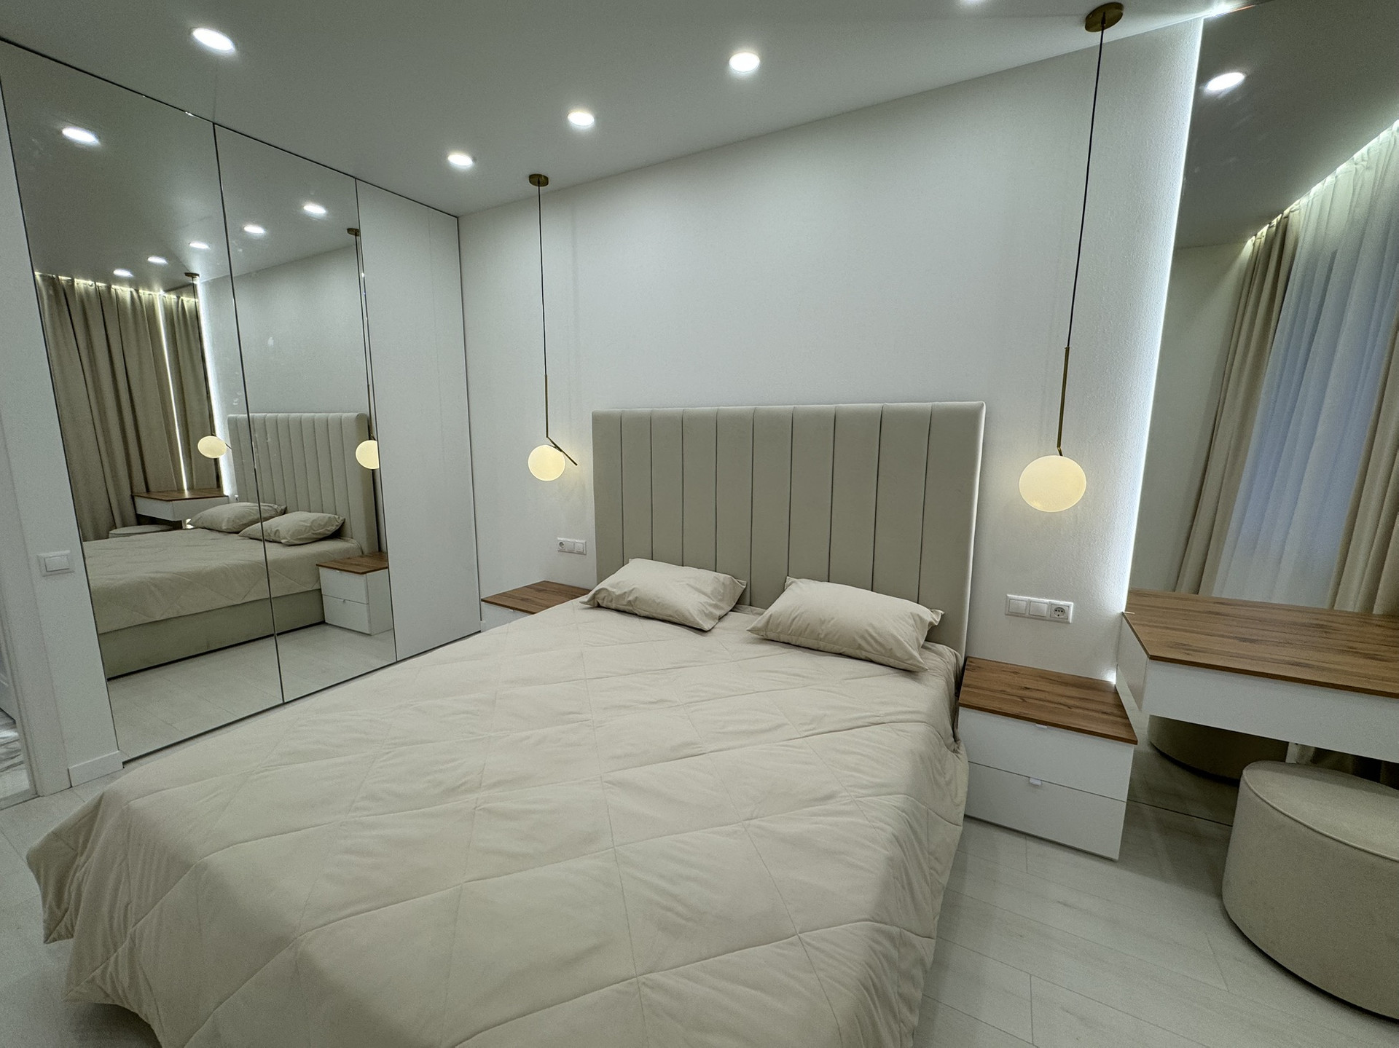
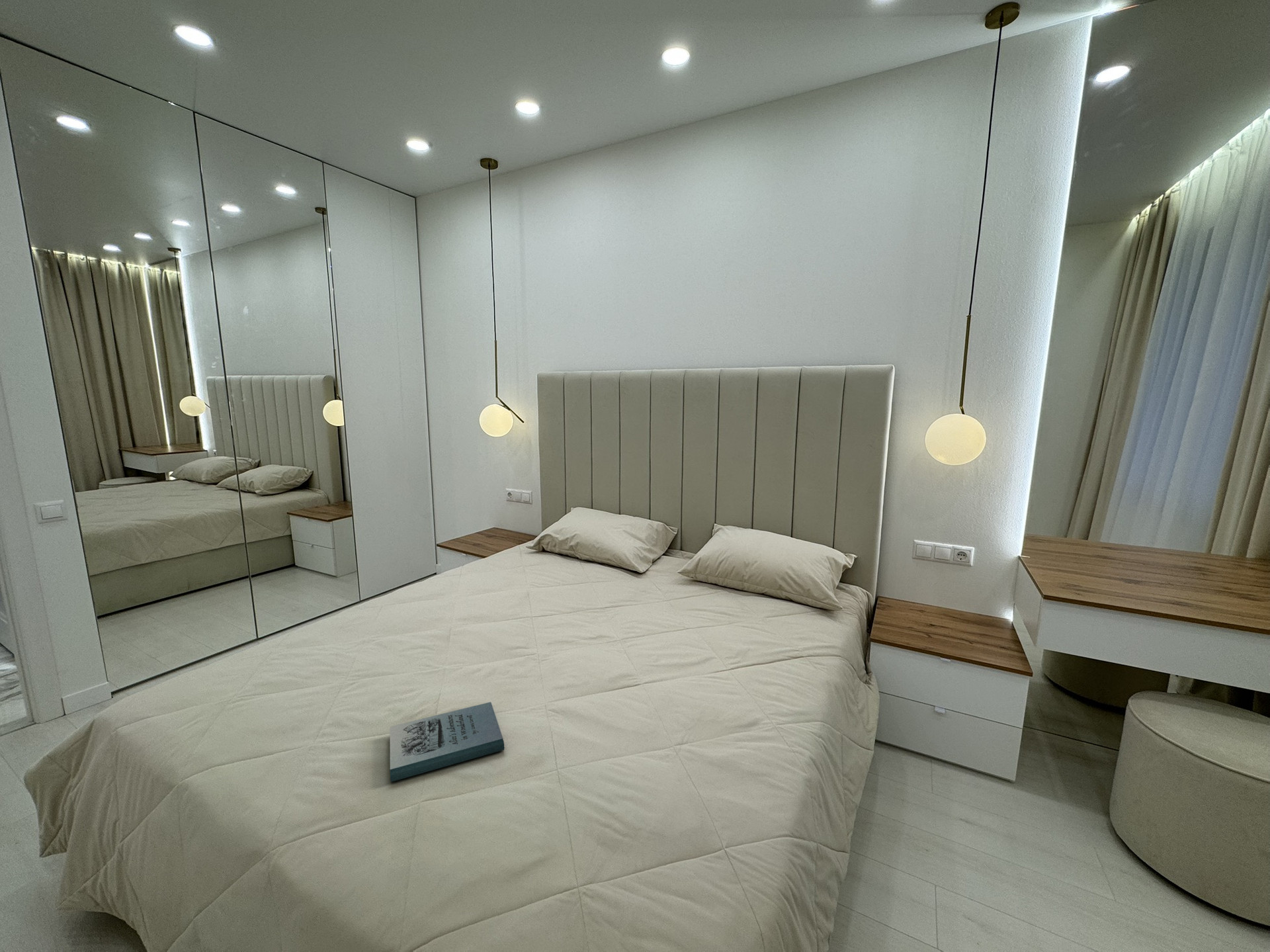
+ book [389,701,505,783]
